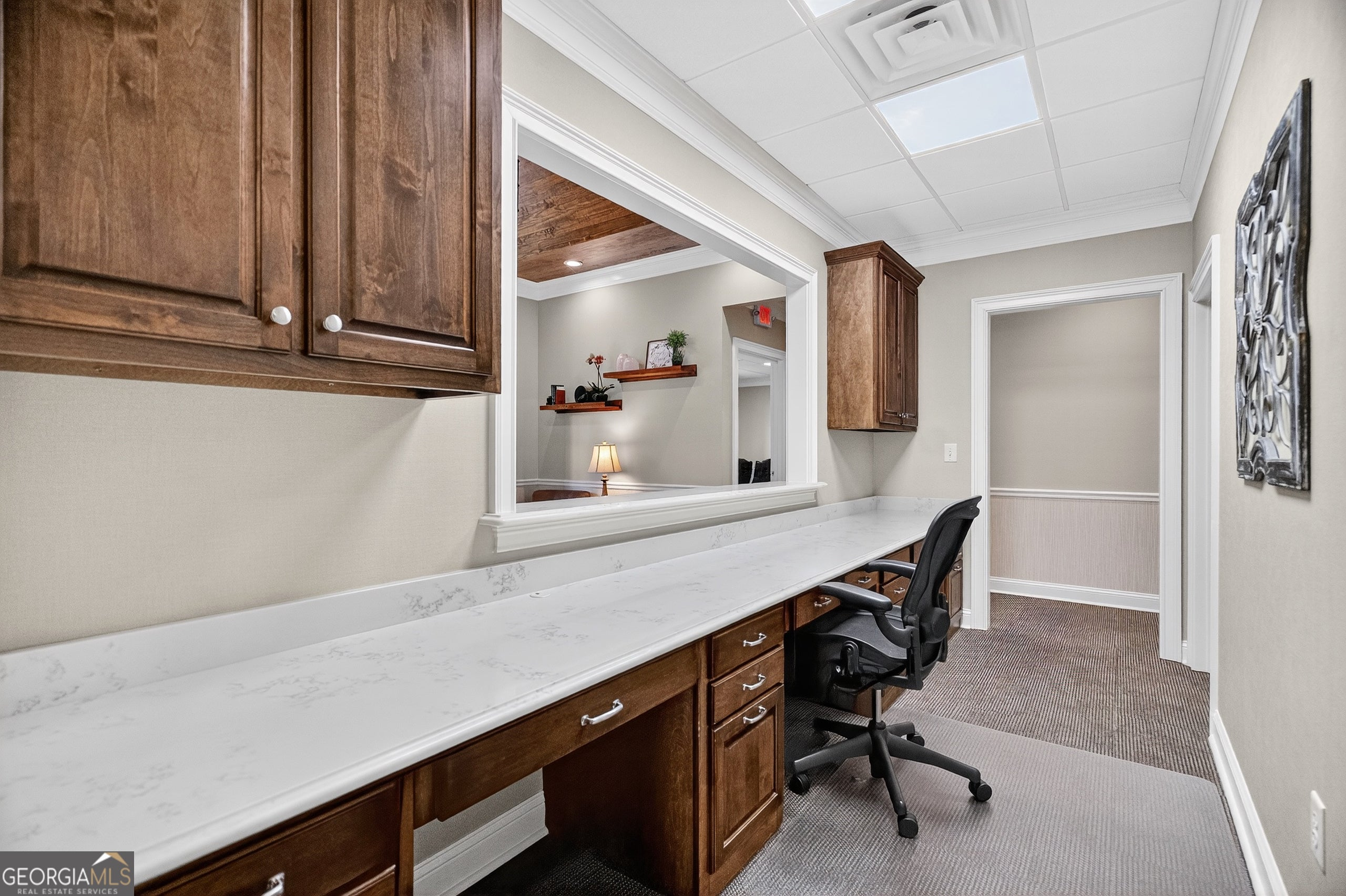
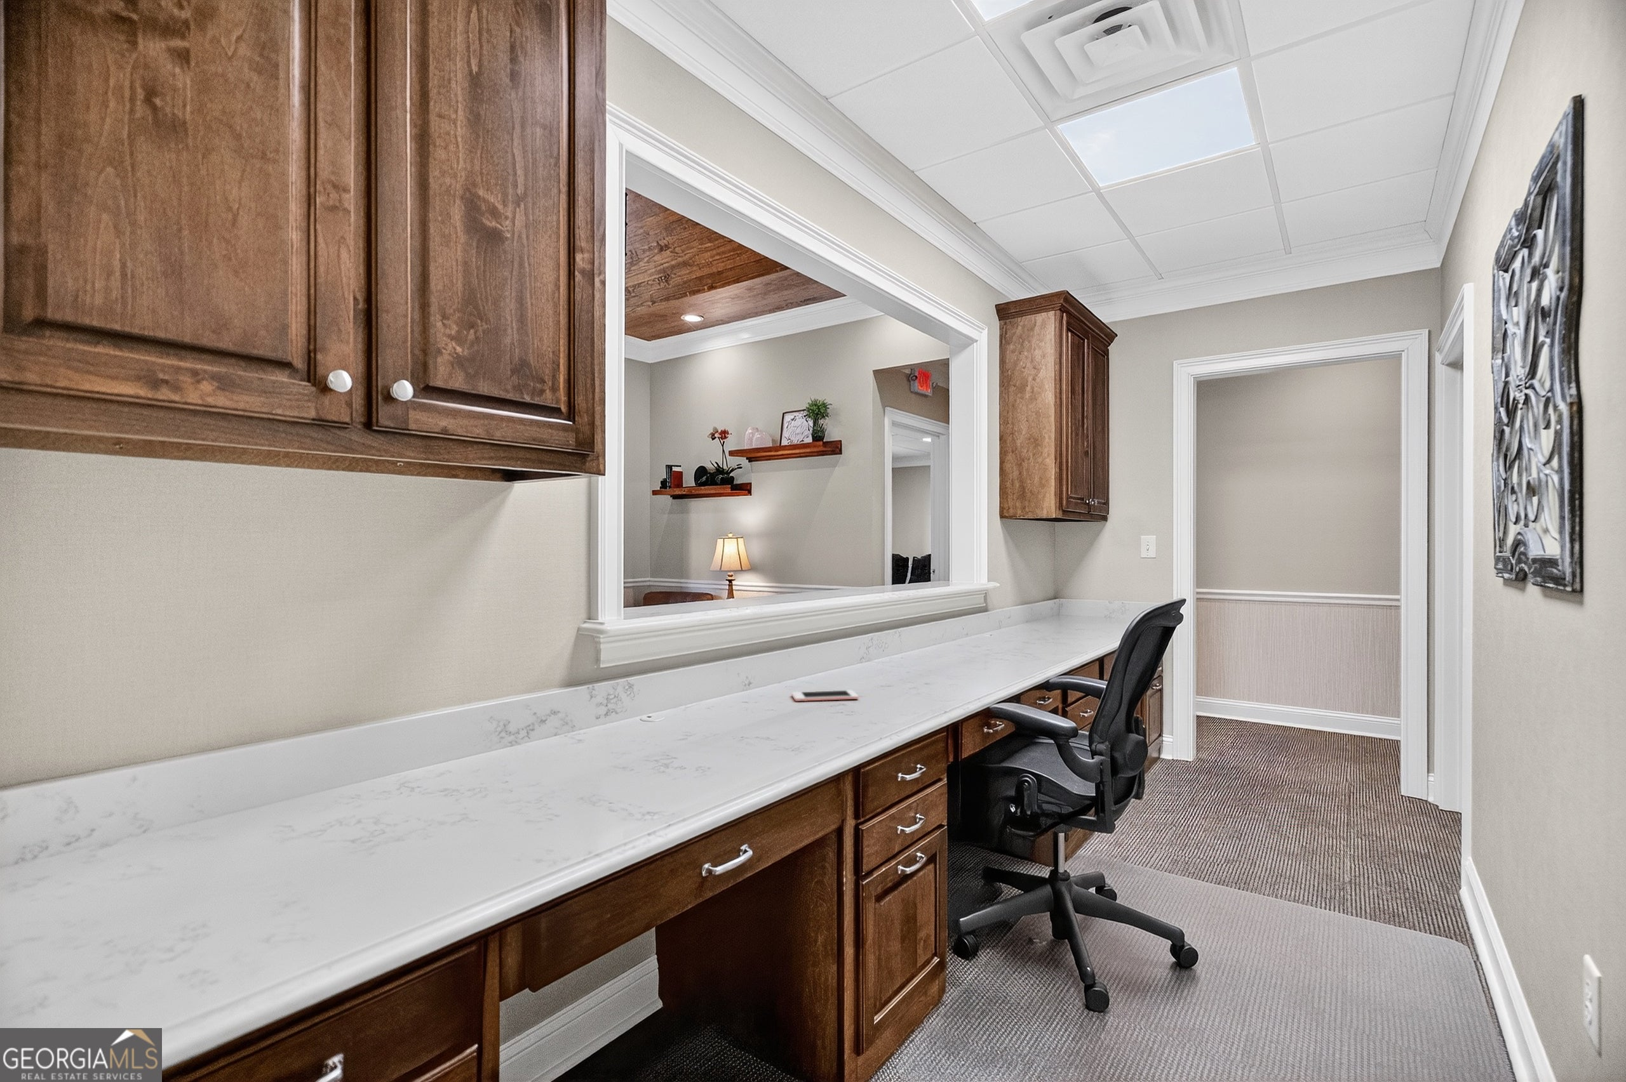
+ cell phone [791,690,859,702]
